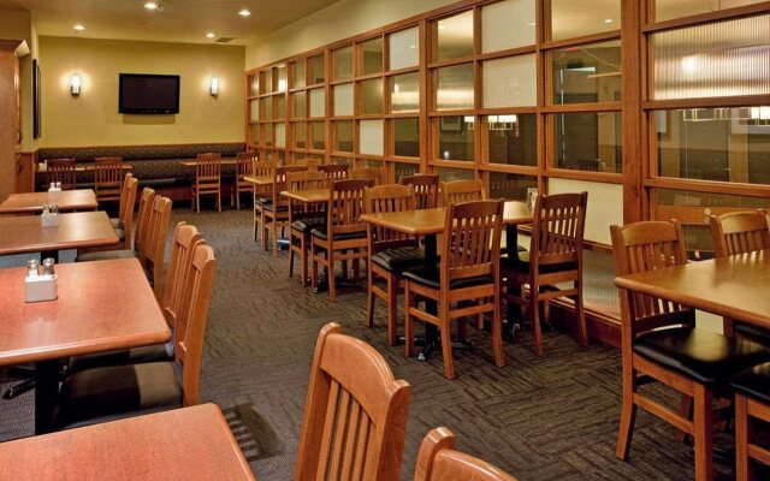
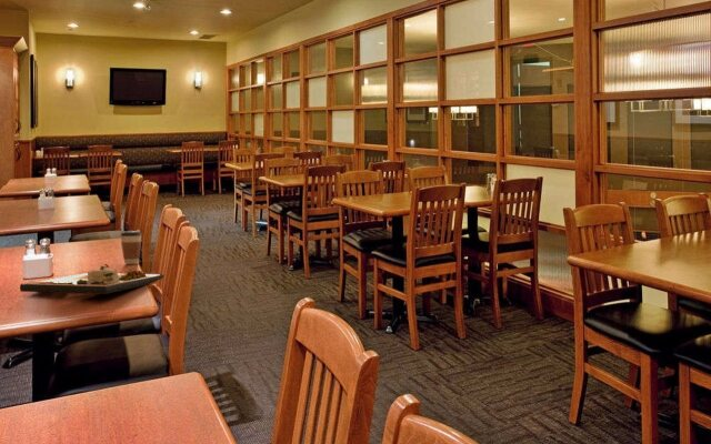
+ coffee cup [119,230,142,265]
+ dinner plate [19,263,166,295]
